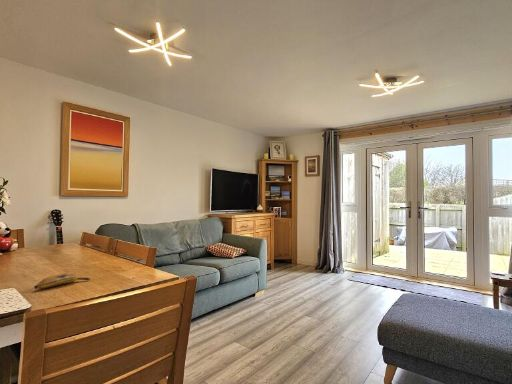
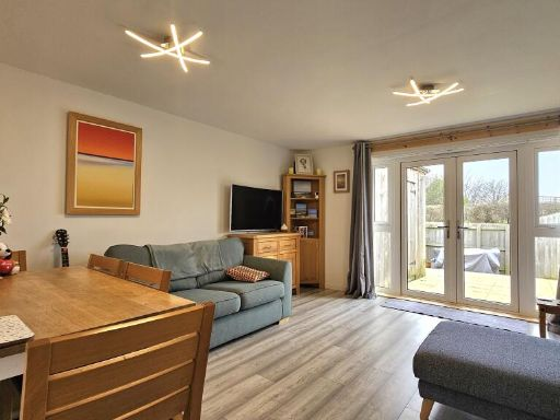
- banana [33,272,91,290]
